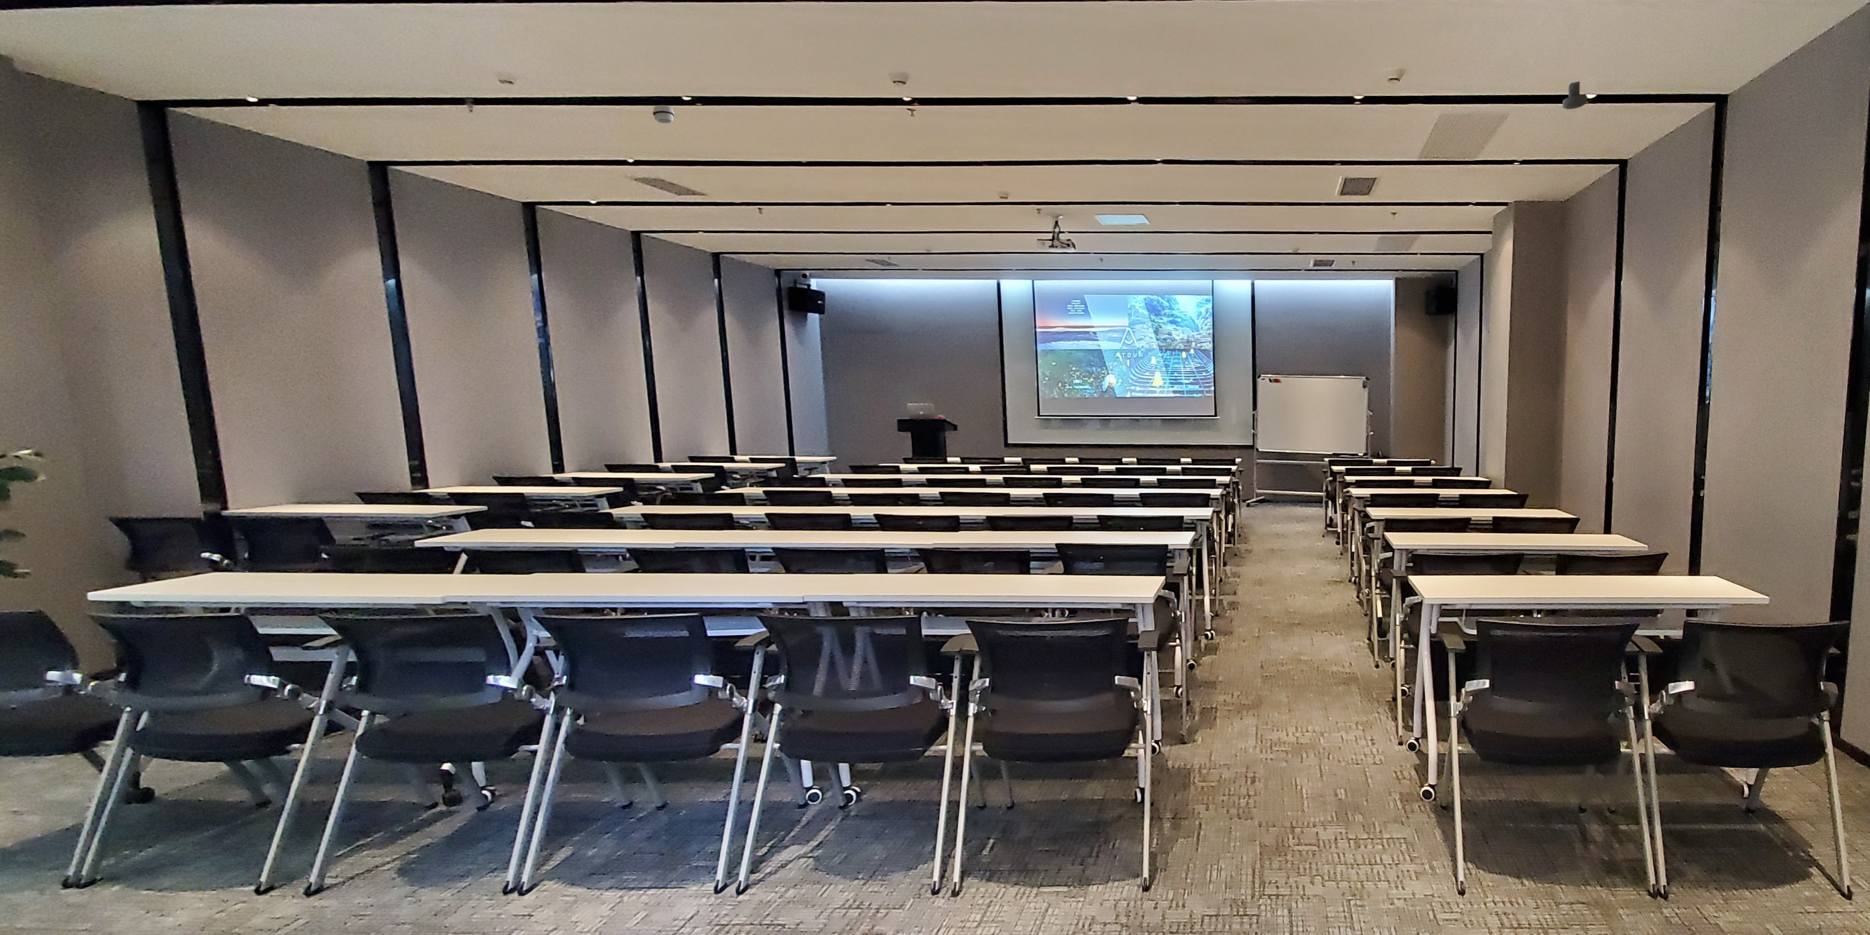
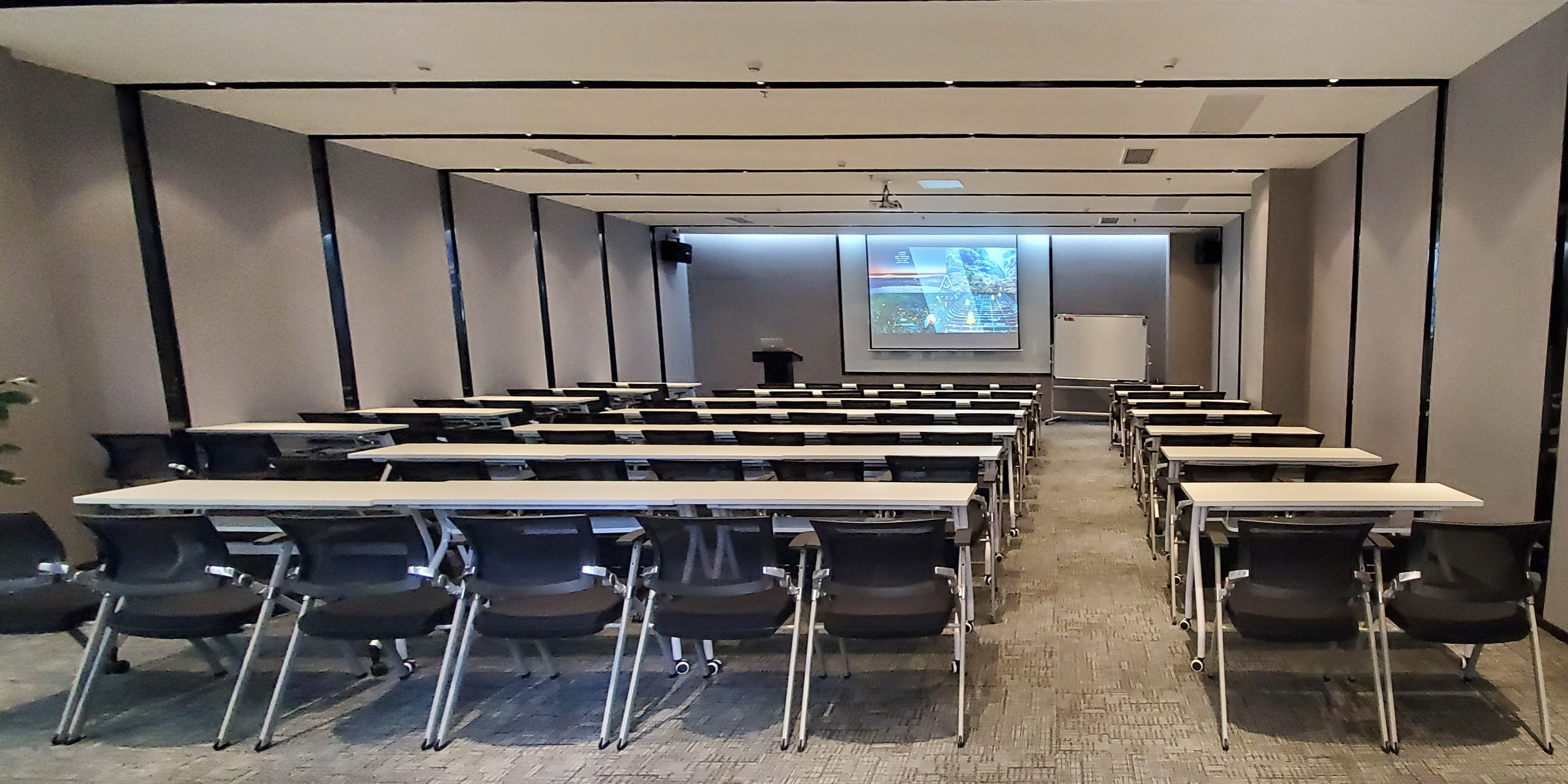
- security camera [1562,81,1587,110]
- smoke detector [652,105,675,124]
